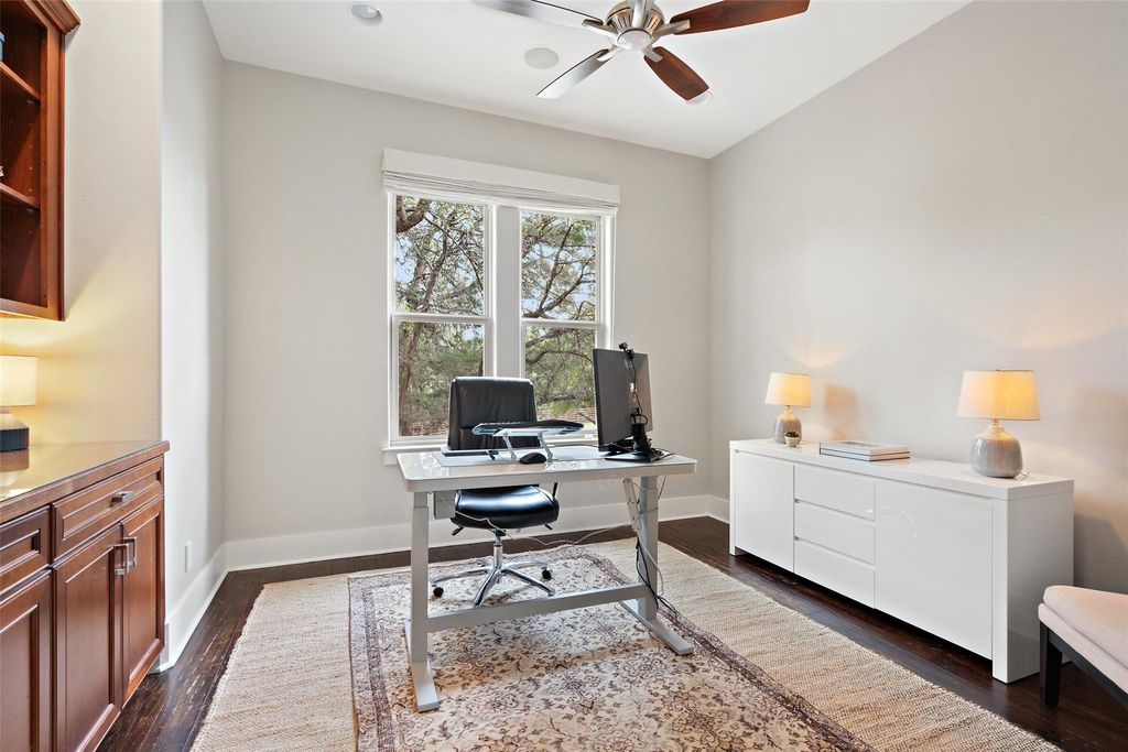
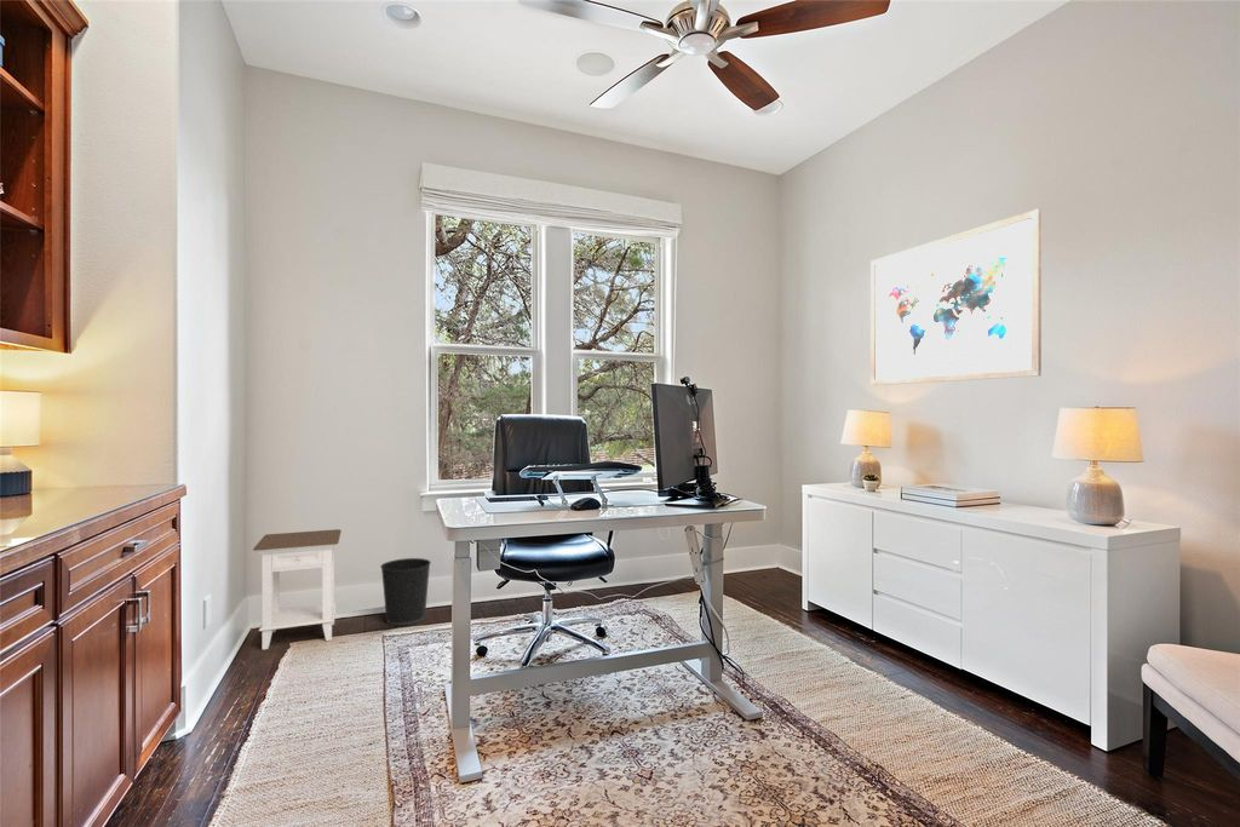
+ wall art [869,207,1043,386]
+ wastebasket [379,557,432,626]
+ nightstand [252,528,343,650]
